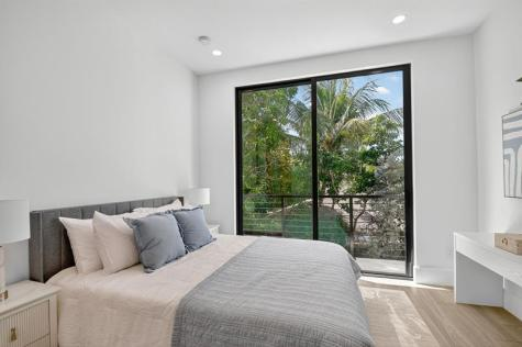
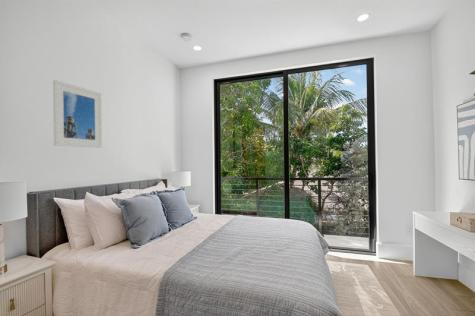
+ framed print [52,79,103,149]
